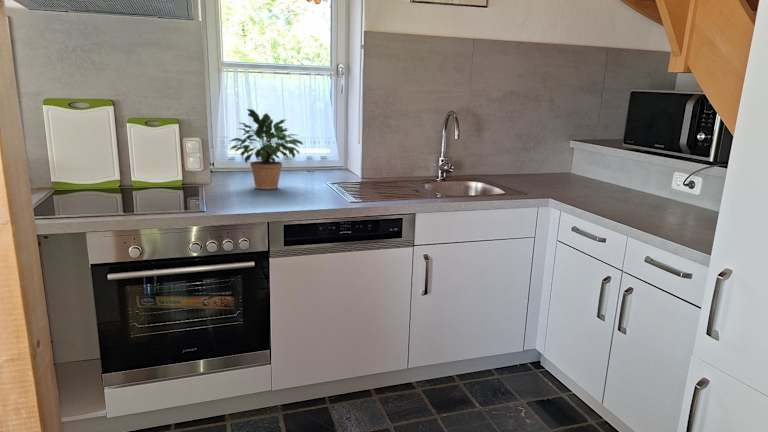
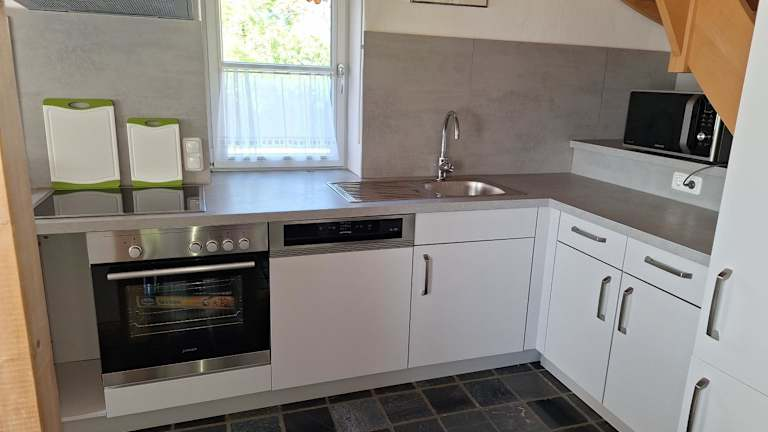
- potted plant [229,108,304,190]
